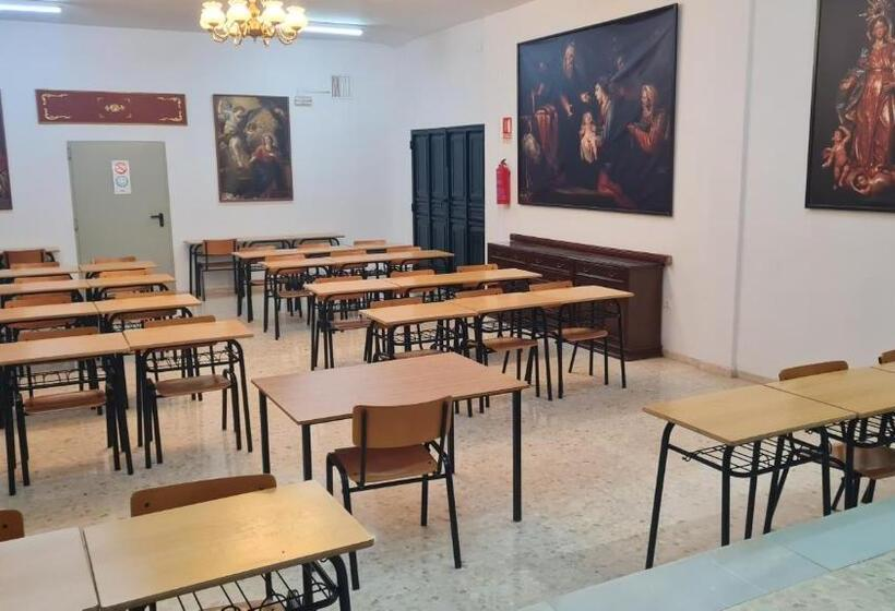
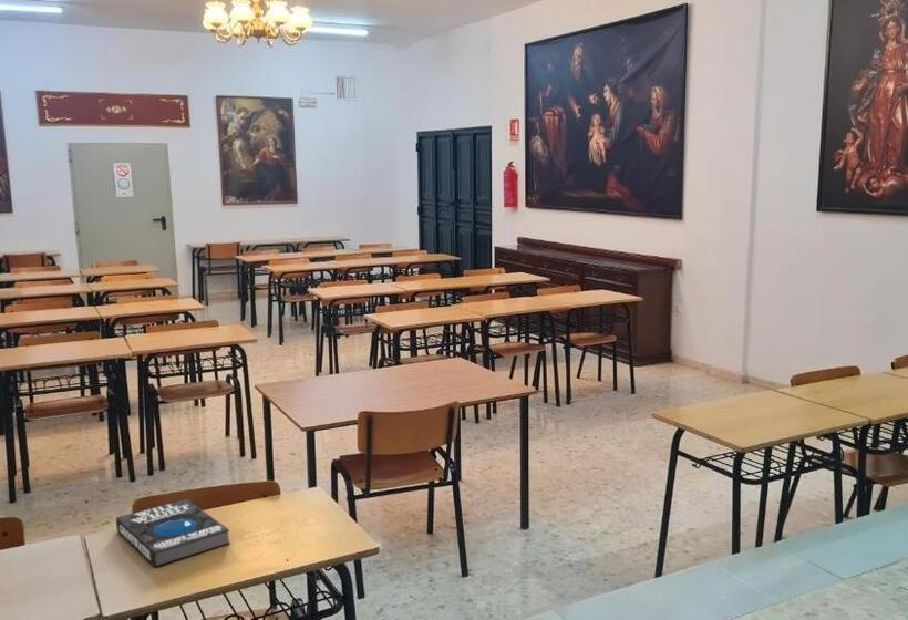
+ book [115,497,231,568]
